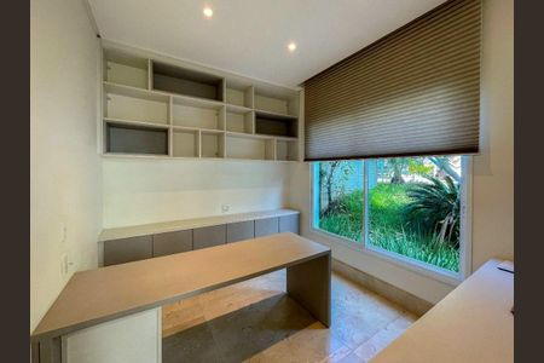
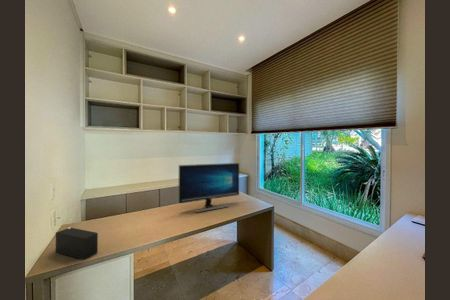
+ computer monitor [178,162,240,213]
+ speaker [55,227,99,261]
